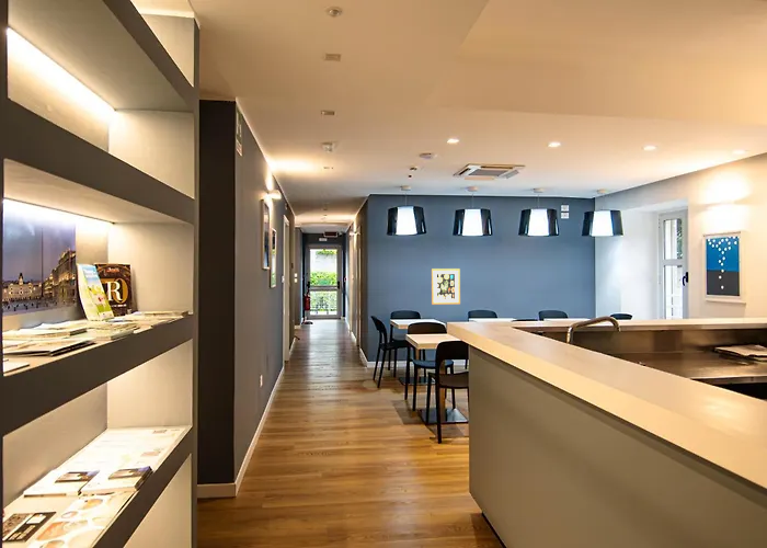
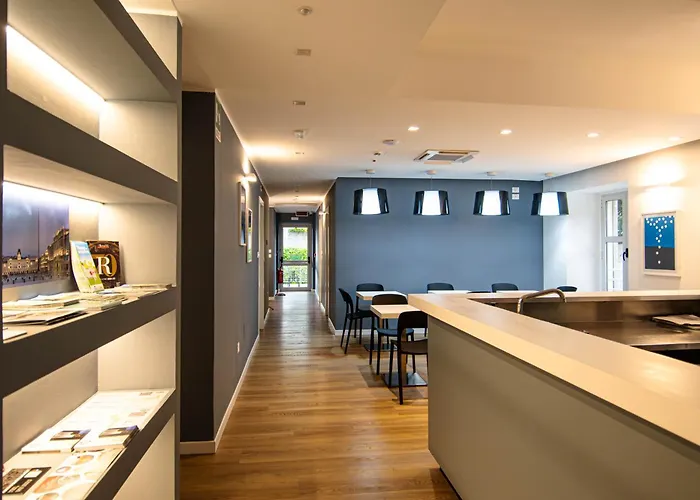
- wall art [431,267,461,306]
